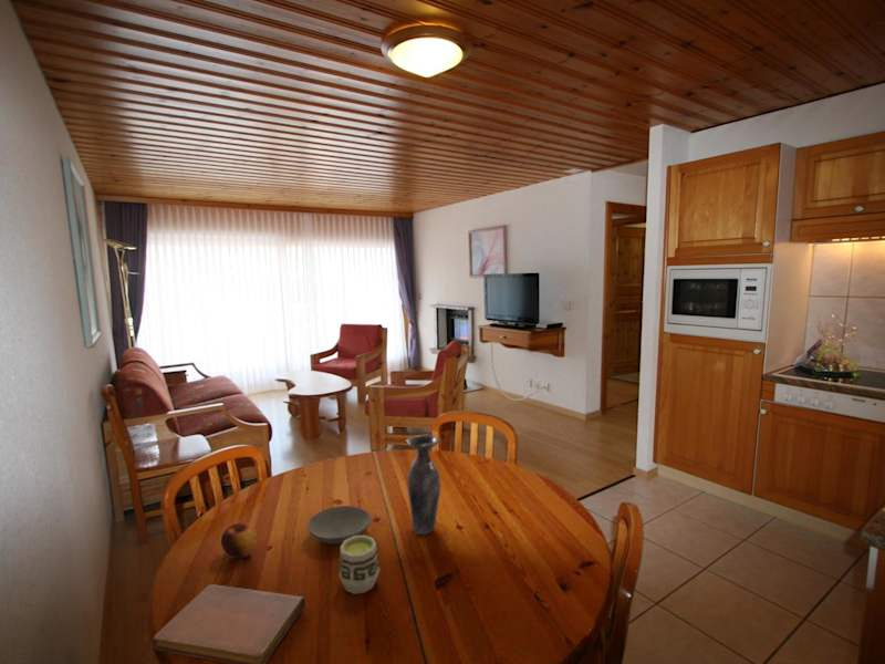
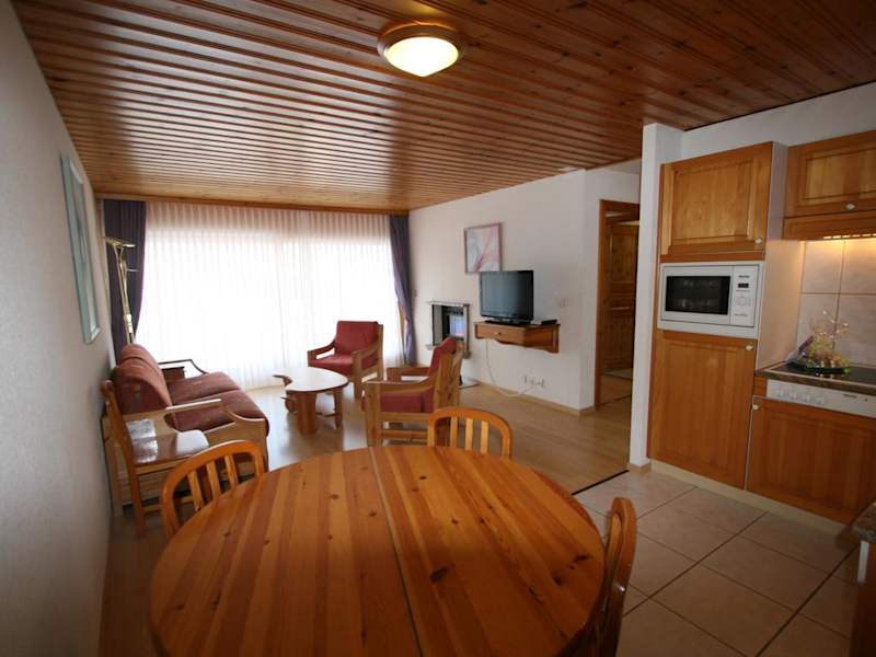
- apple [220,521,258,560]
- notebook [153,583,306,664]
- vase [406,434,441,536]
- cup [337,535,382,595]
- bowl [306,505,373,544]
